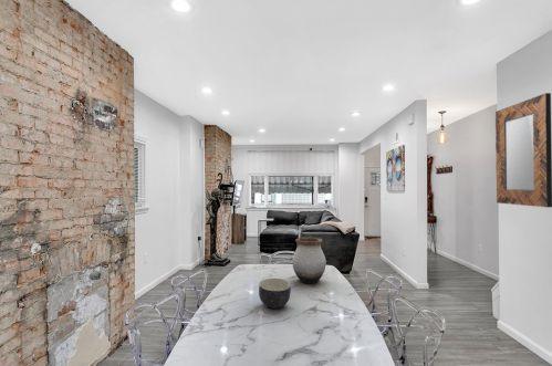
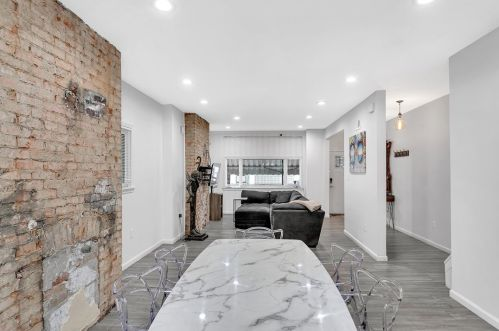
- bowl [258,278,292,310]
- home mirror [494,92,552,208]
- vase [291,237,327,284]
